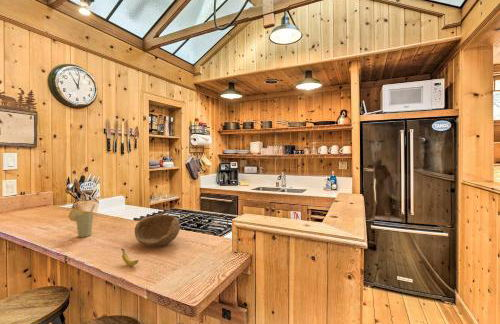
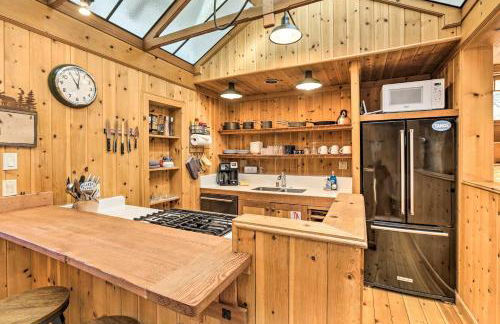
- cup [67,203,96,238]
- bowl [134,214,181,247]
- fruit [120,248,139,267]
